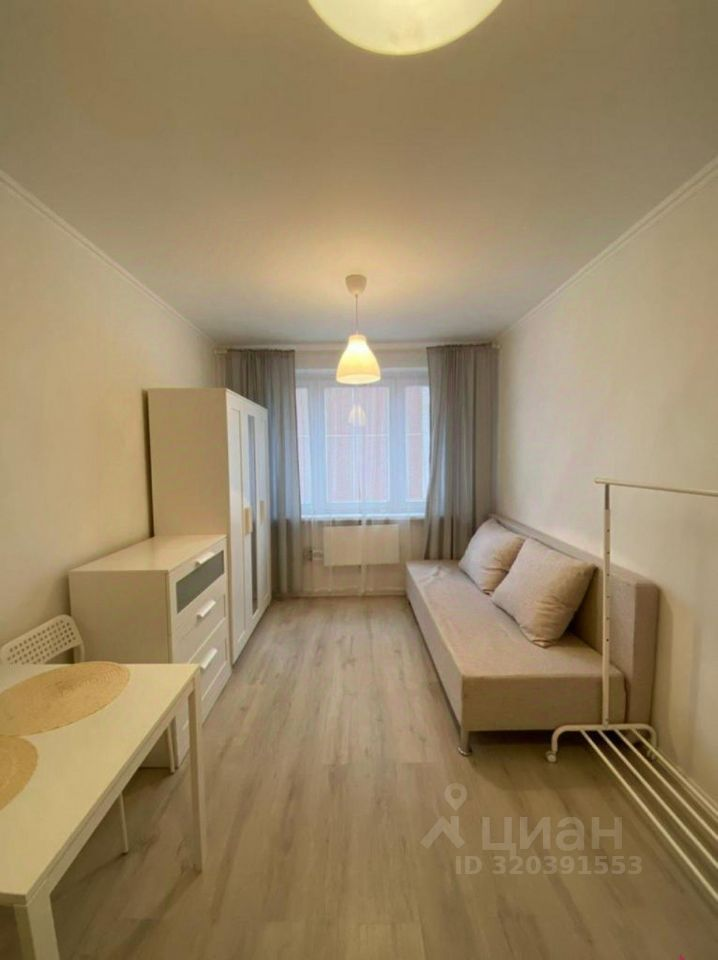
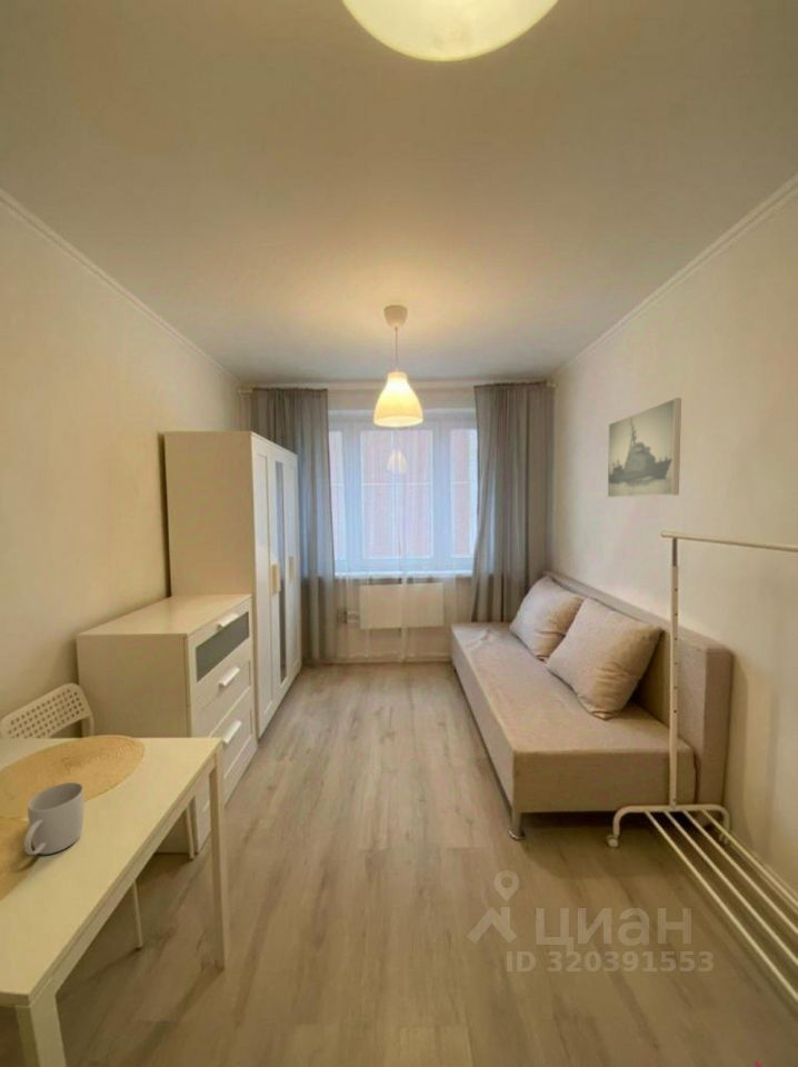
+ mug [23,781,86,856]
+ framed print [607,397,682,499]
